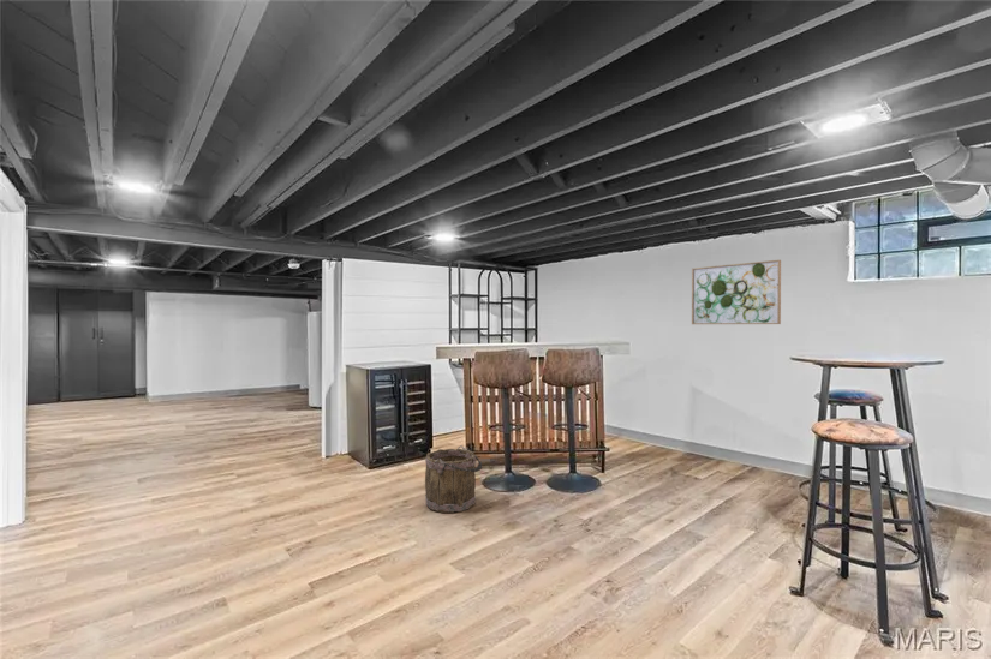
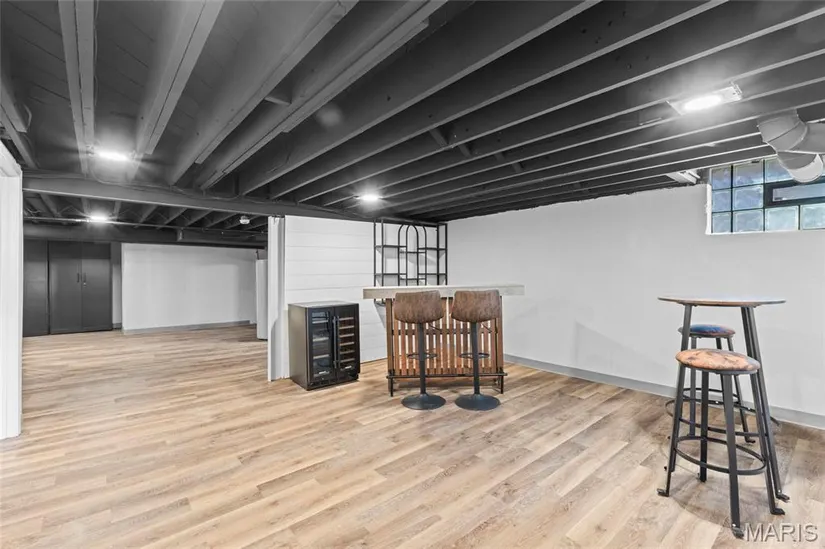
- bucket [424,444,483,514]
- wall art [691,259,782,325]
